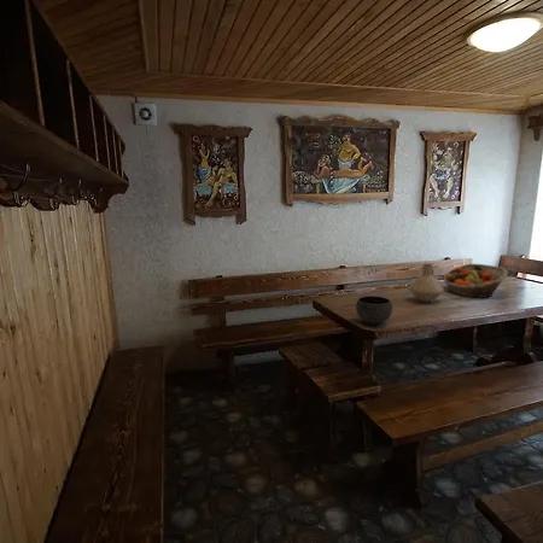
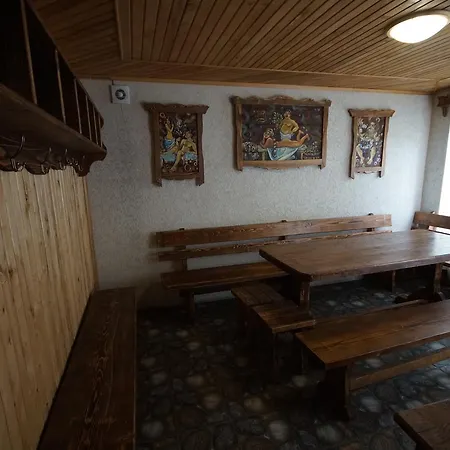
- bowl [355,296,393,326]
- fruit basket [442,263,509,298]
- jug [408,263,444,303]
